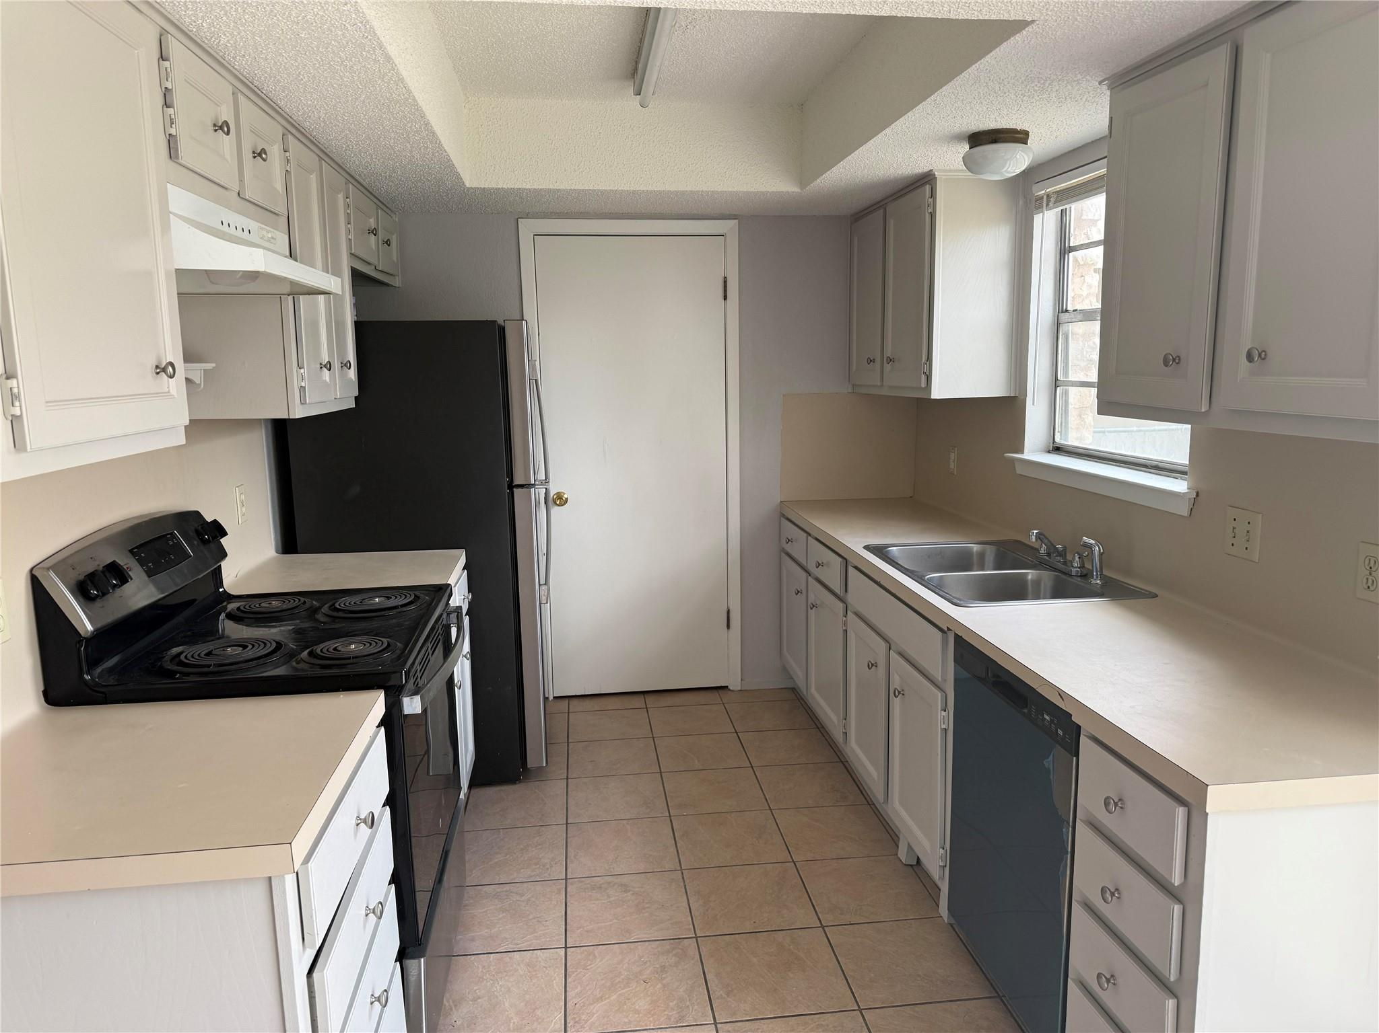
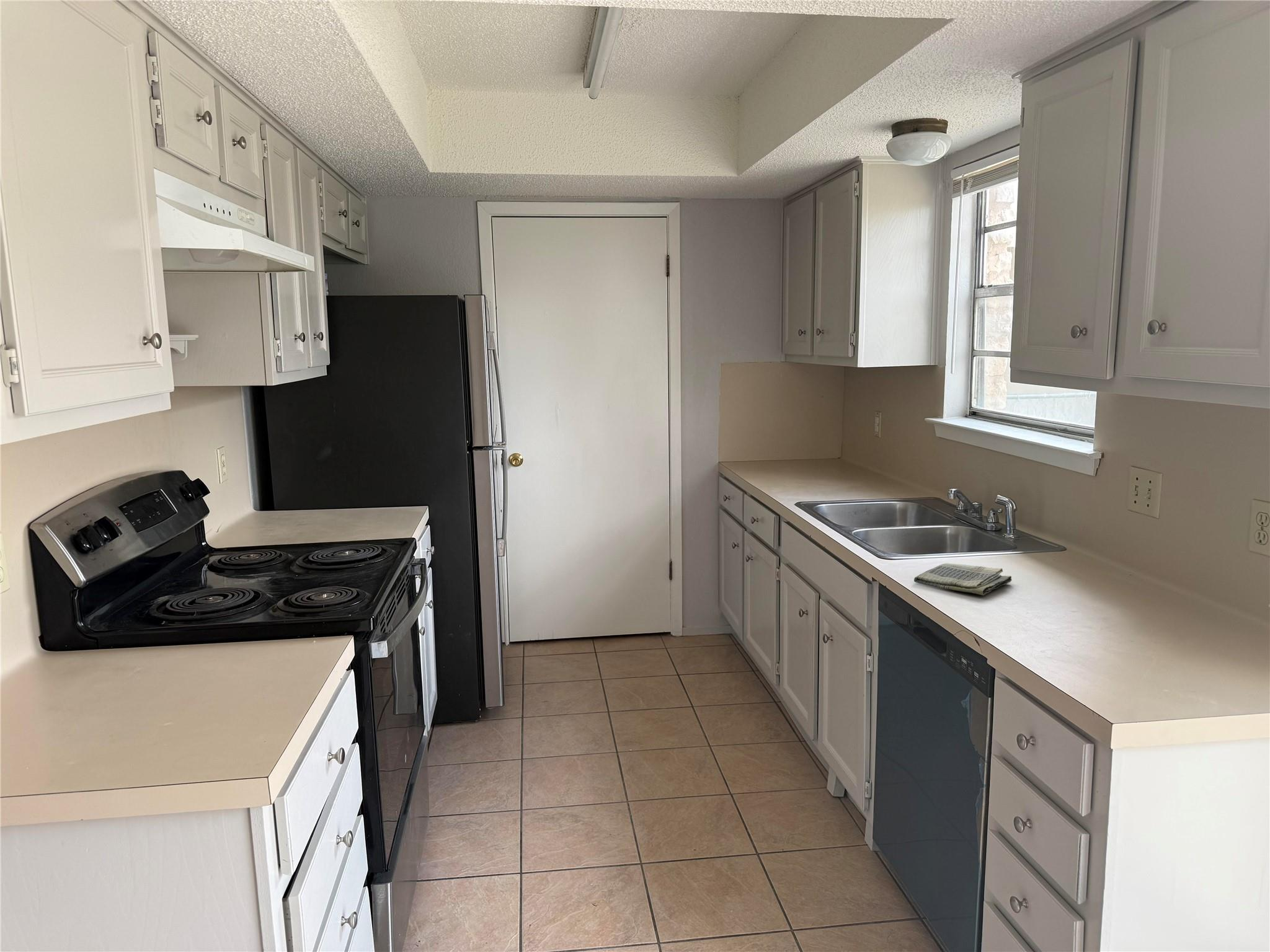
+ dish towel [913,563,1012,596]
